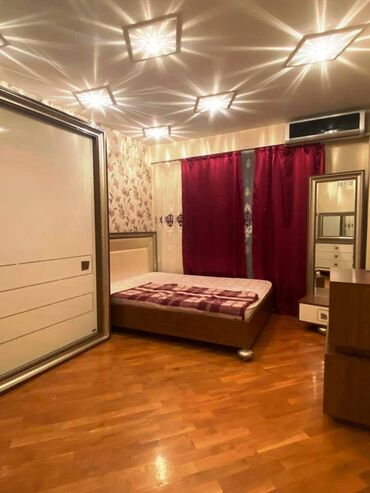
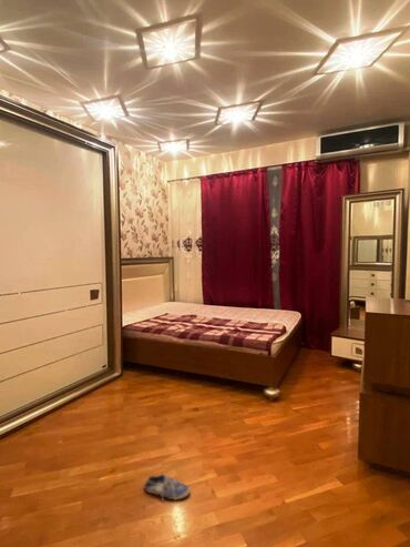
+ shoe [143,473,191,503]
